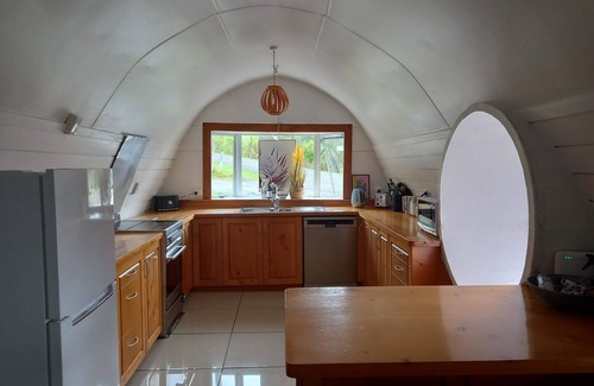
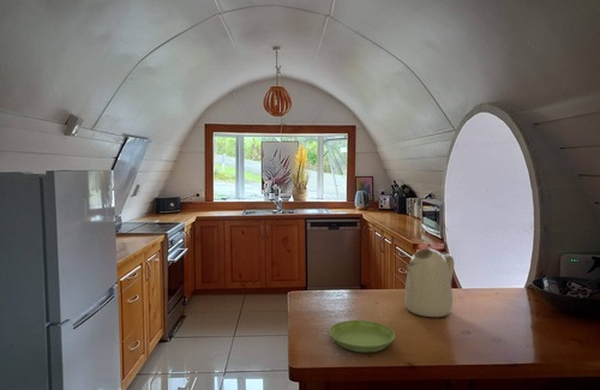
+ saucer [328,319,396,353]
+ kettle [403,247,455,318]
